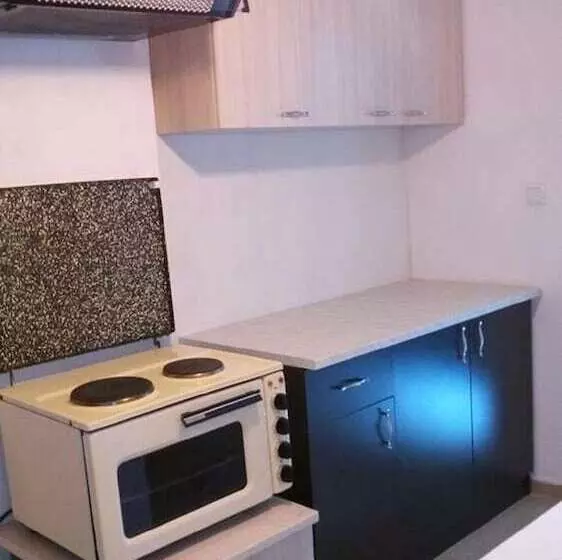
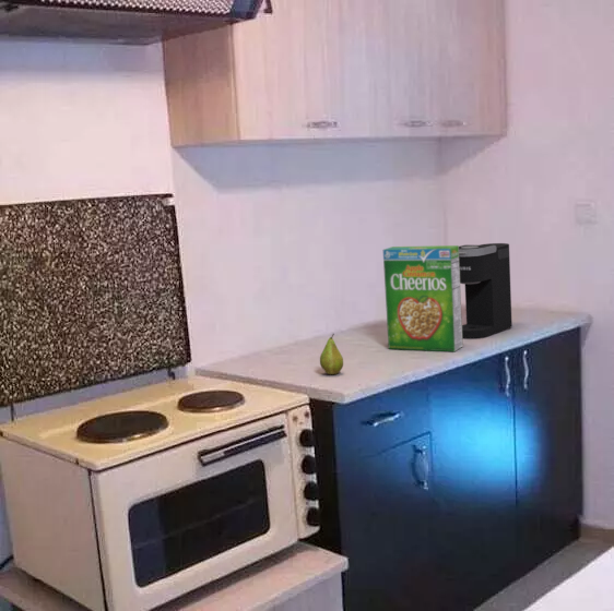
+ fruit [319,333,344,375]
+ coffee maker [459,242,513,340]
+ cereal box [382,244,464,352]
